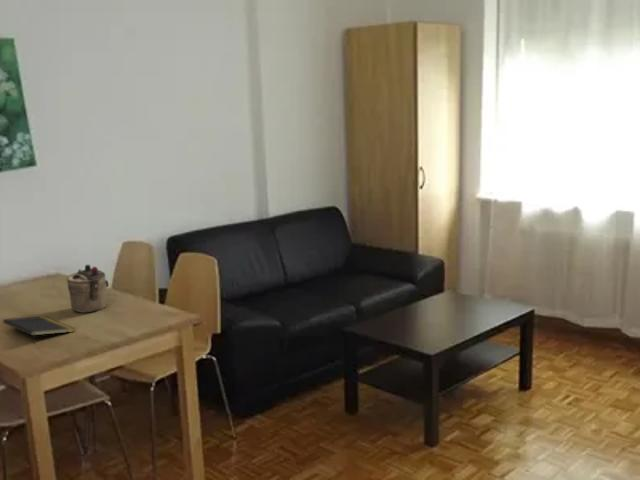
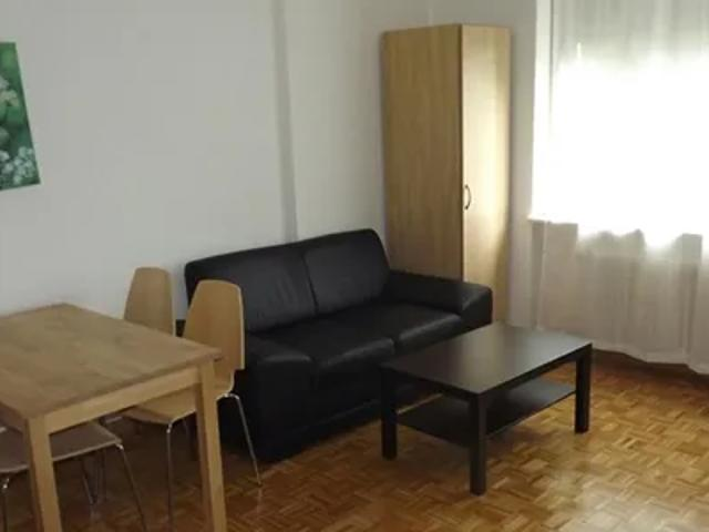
- notepad [2,315,76,345]
- teapot [66,264,110,314]
